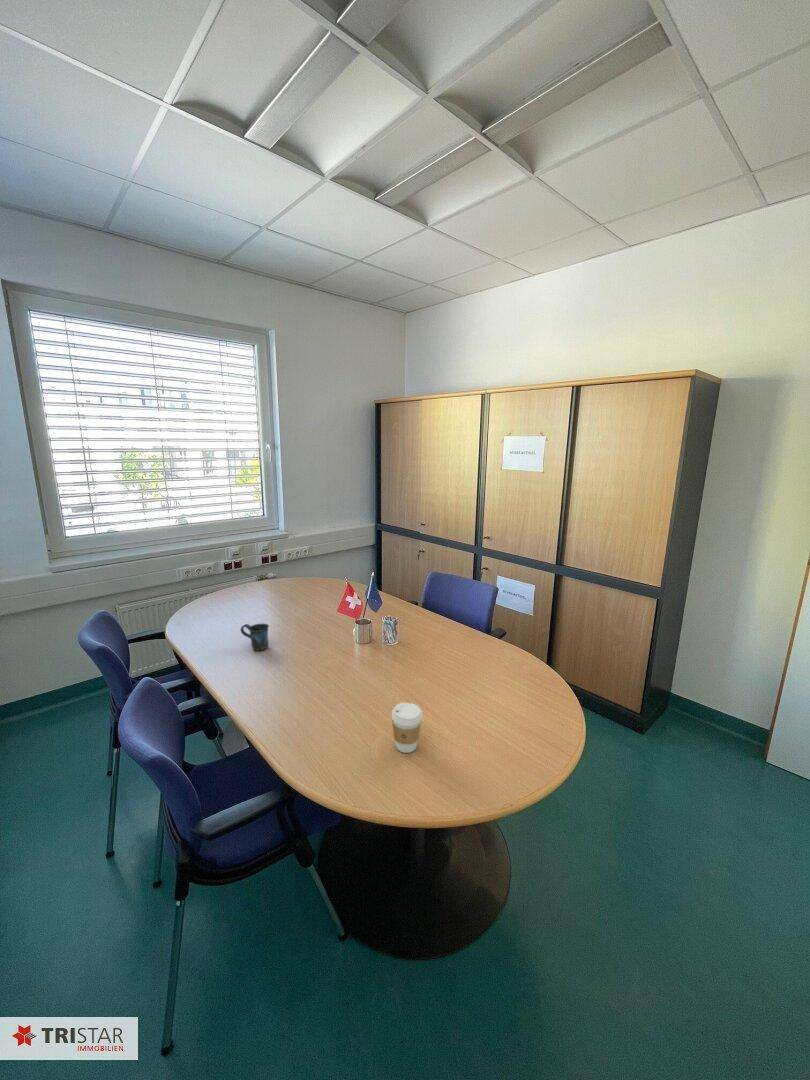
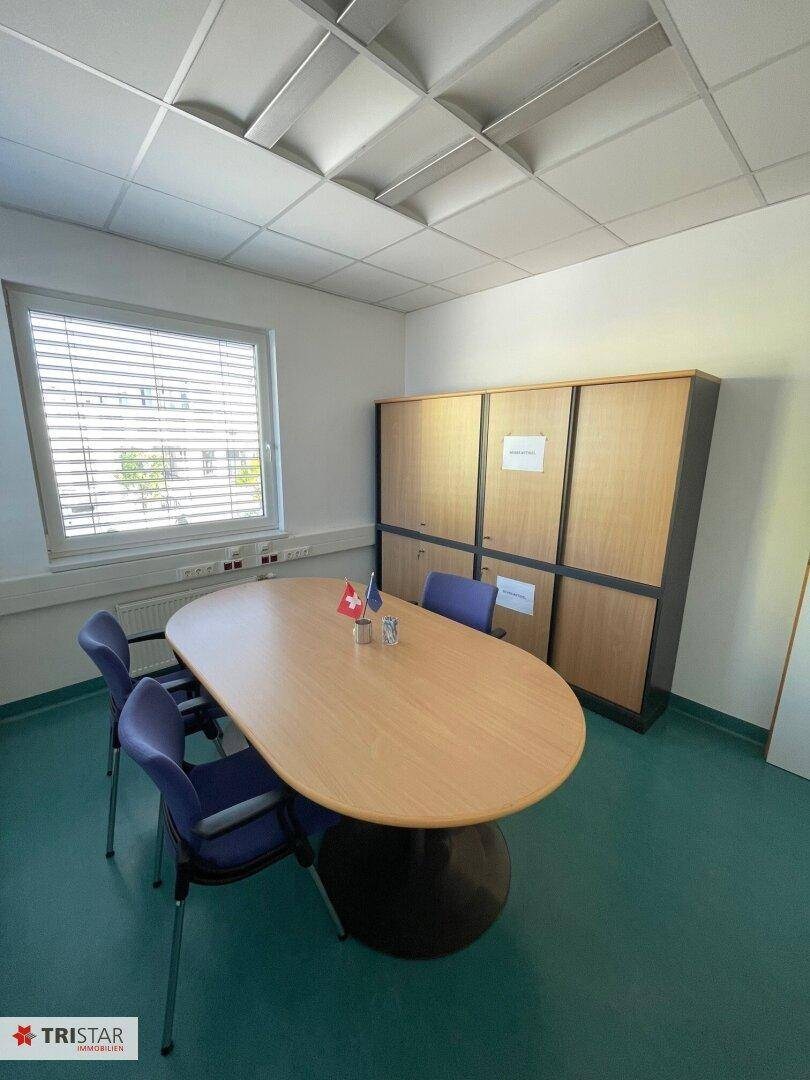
- coffee cup [391,702,423,754]
- mug [240,623,270,652]
